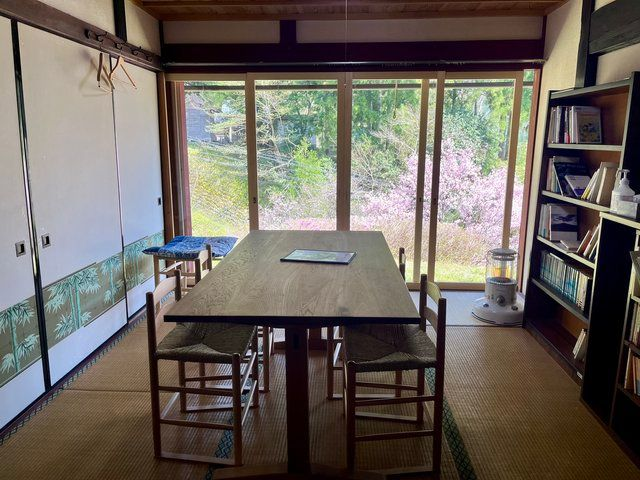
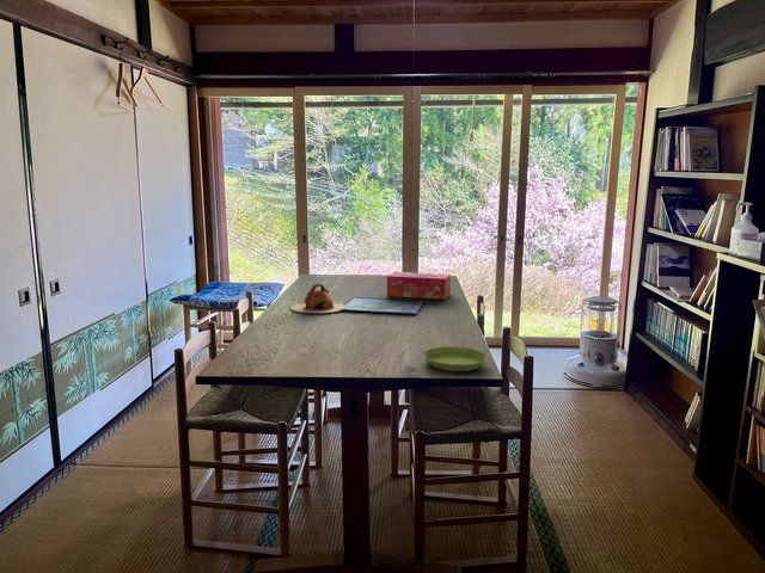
+ teapot [290,283,347,314]
+ tissue box [386,271,452,301]
+ saucer [422,346,489,372]
